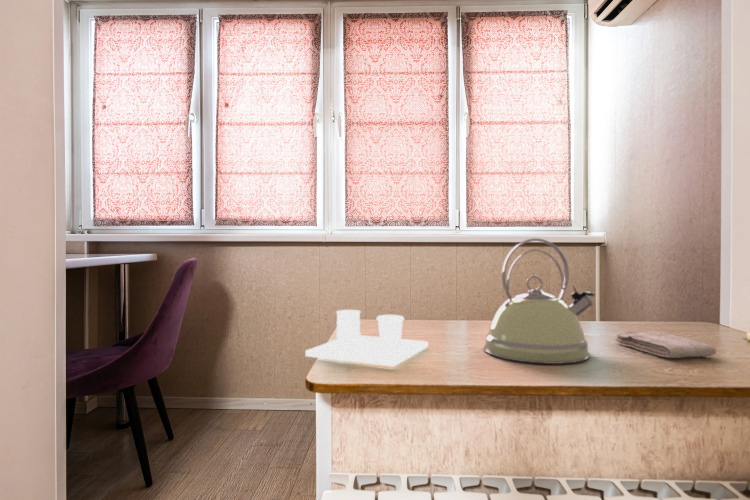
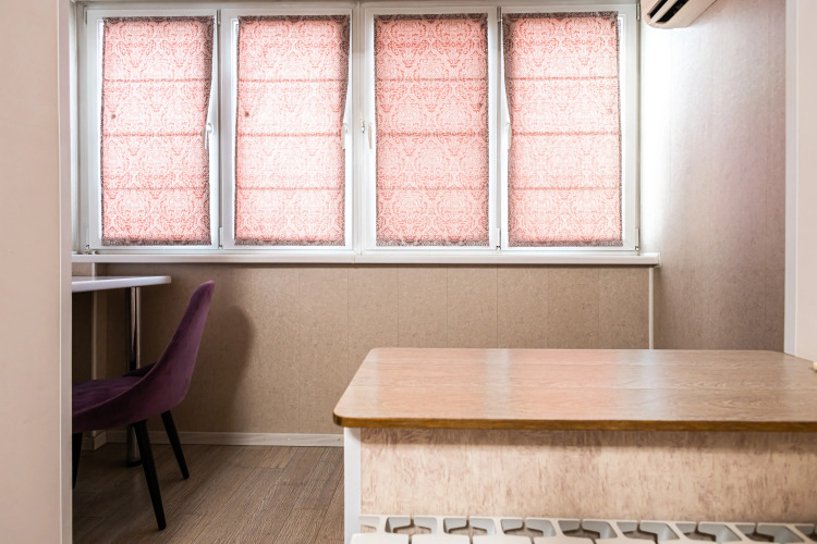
- kettle [483,237,596,365]
- salt and pepper shaker set [305,309,429,368]
- washcloth [614,330,717,359]
